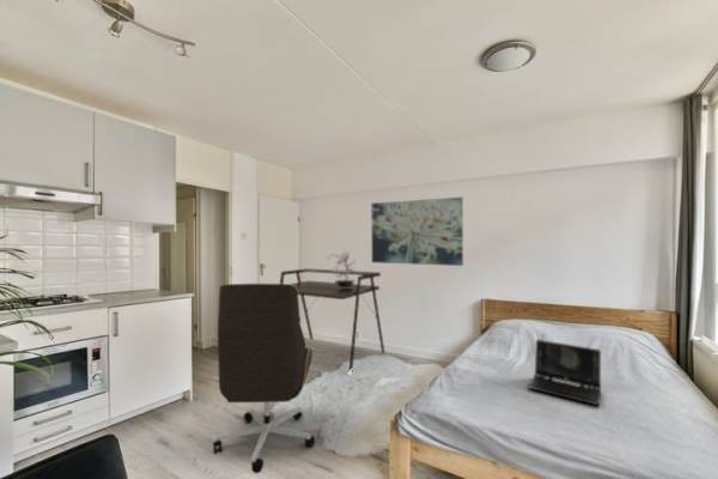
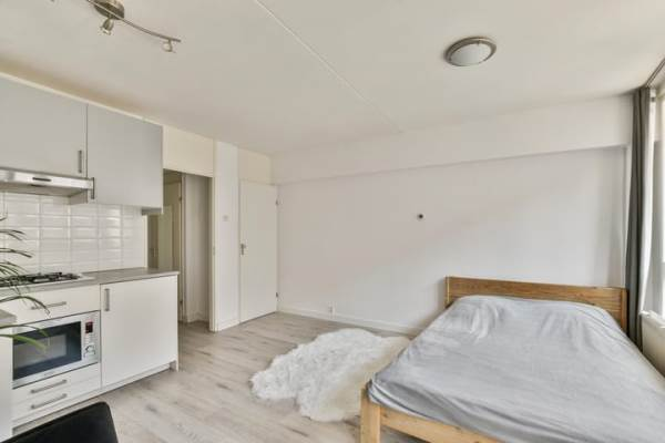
- potted plant [325,250,357,289]
- wall art [371,196,464,267]
- office chair [212,283,316,474]
- desk [279,267,385,371]
- laptop [527,338,602,407]
